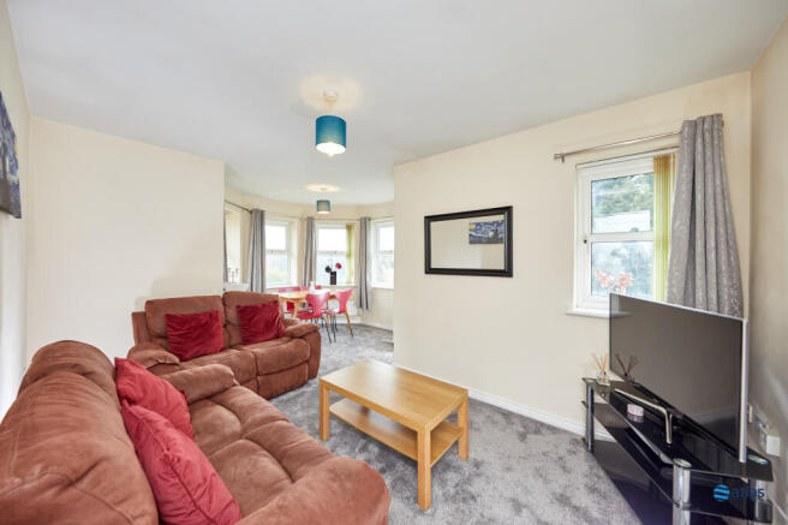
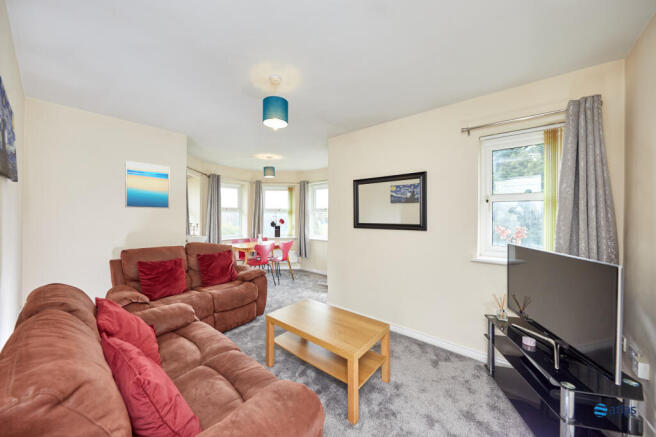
+ wall art [124,160,170,210]
